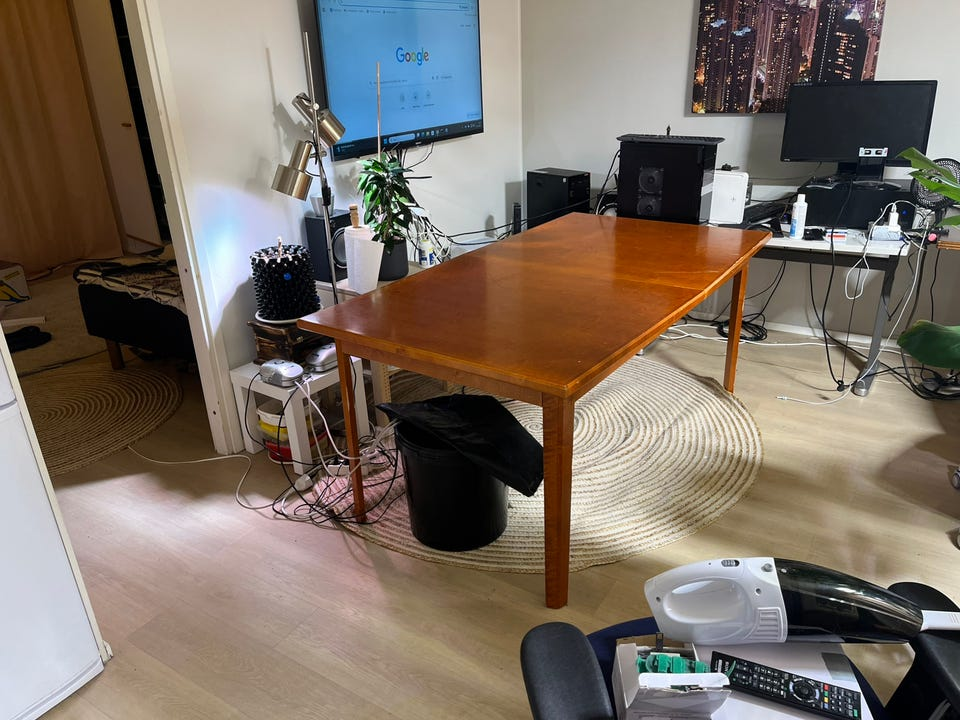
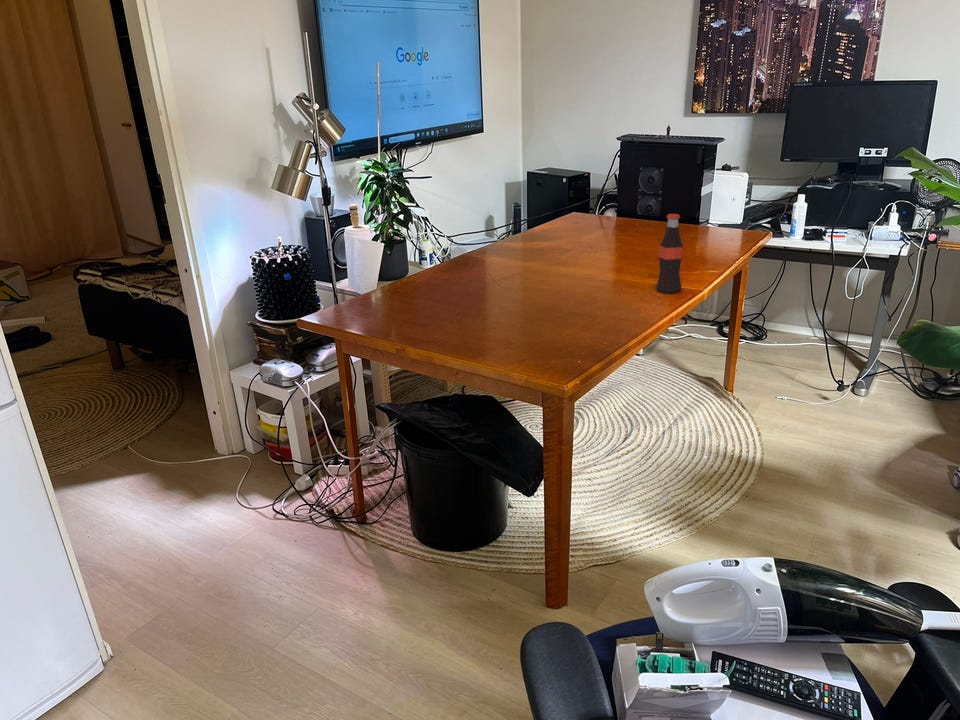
+ bottle [655,213,684,294]
